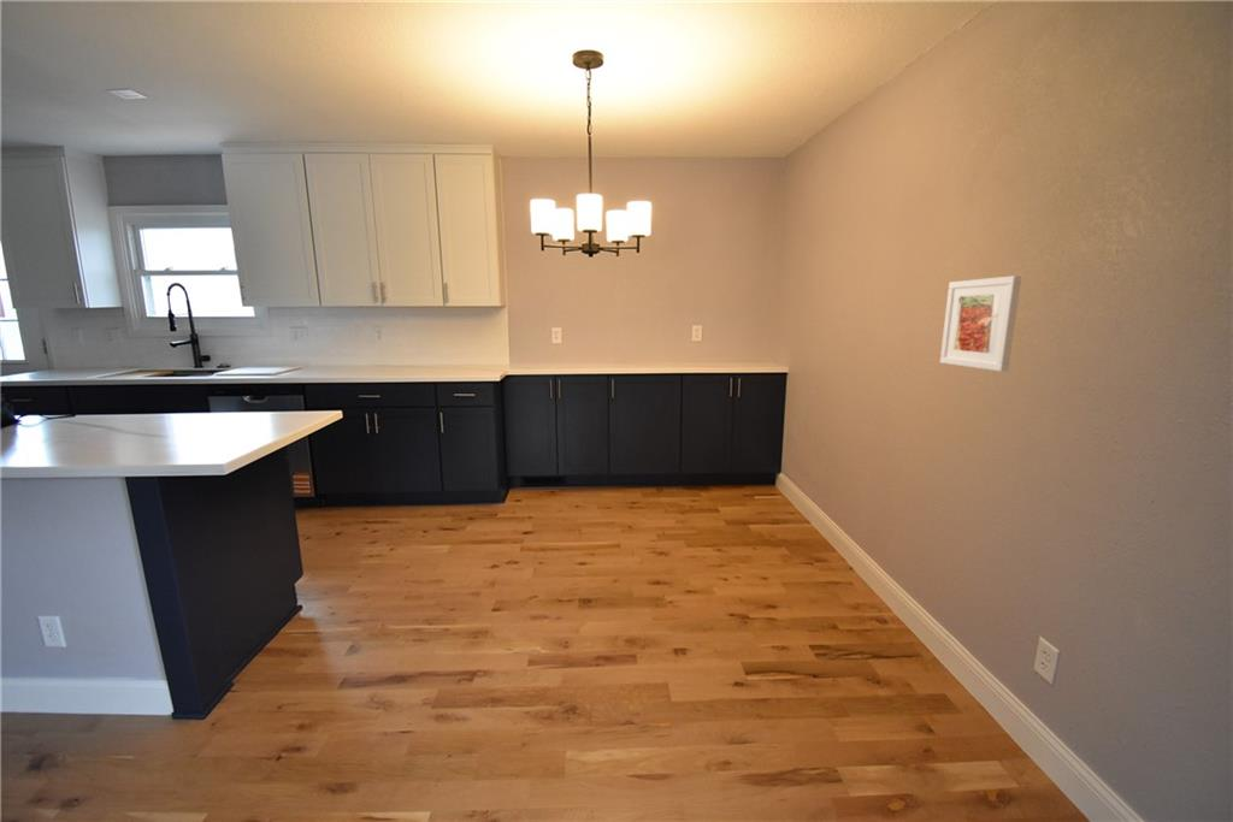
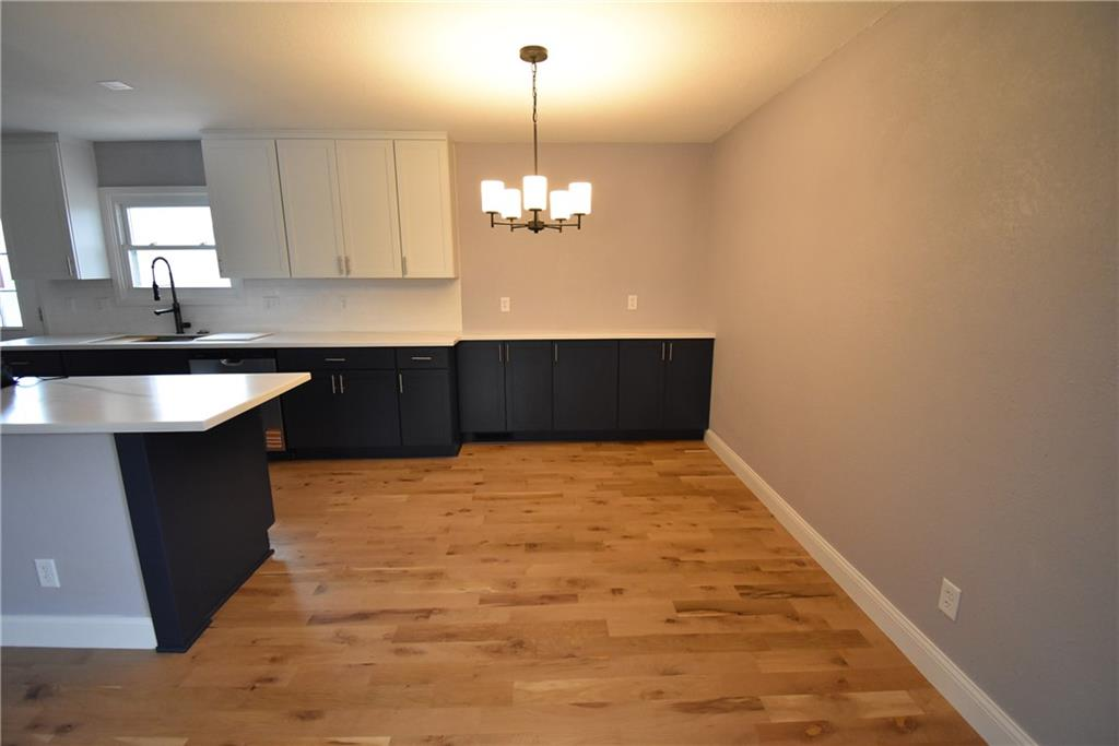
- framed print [939,274,1022,373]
